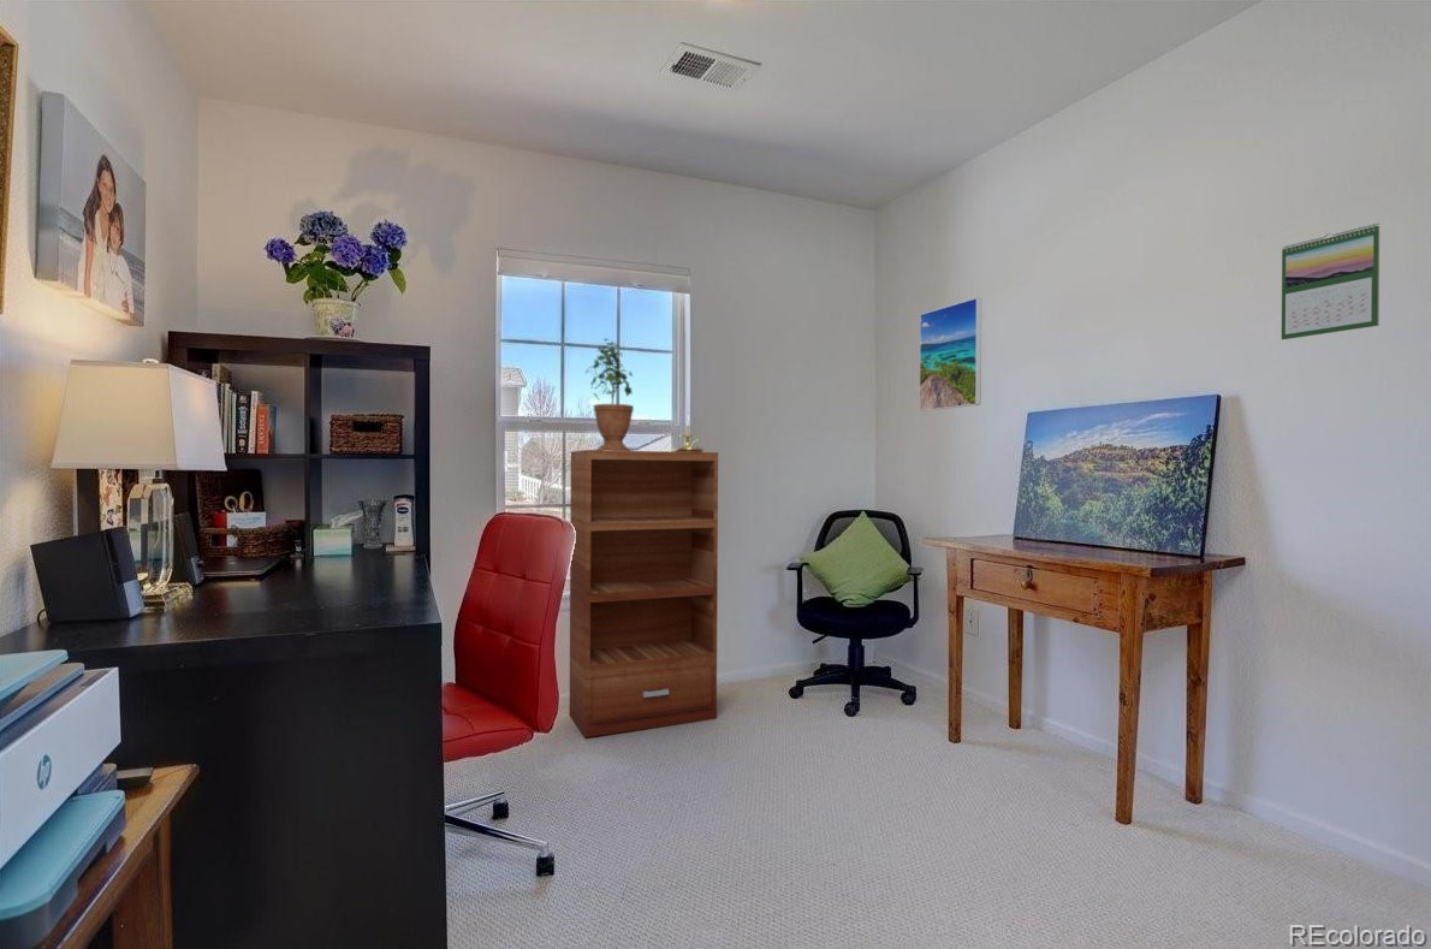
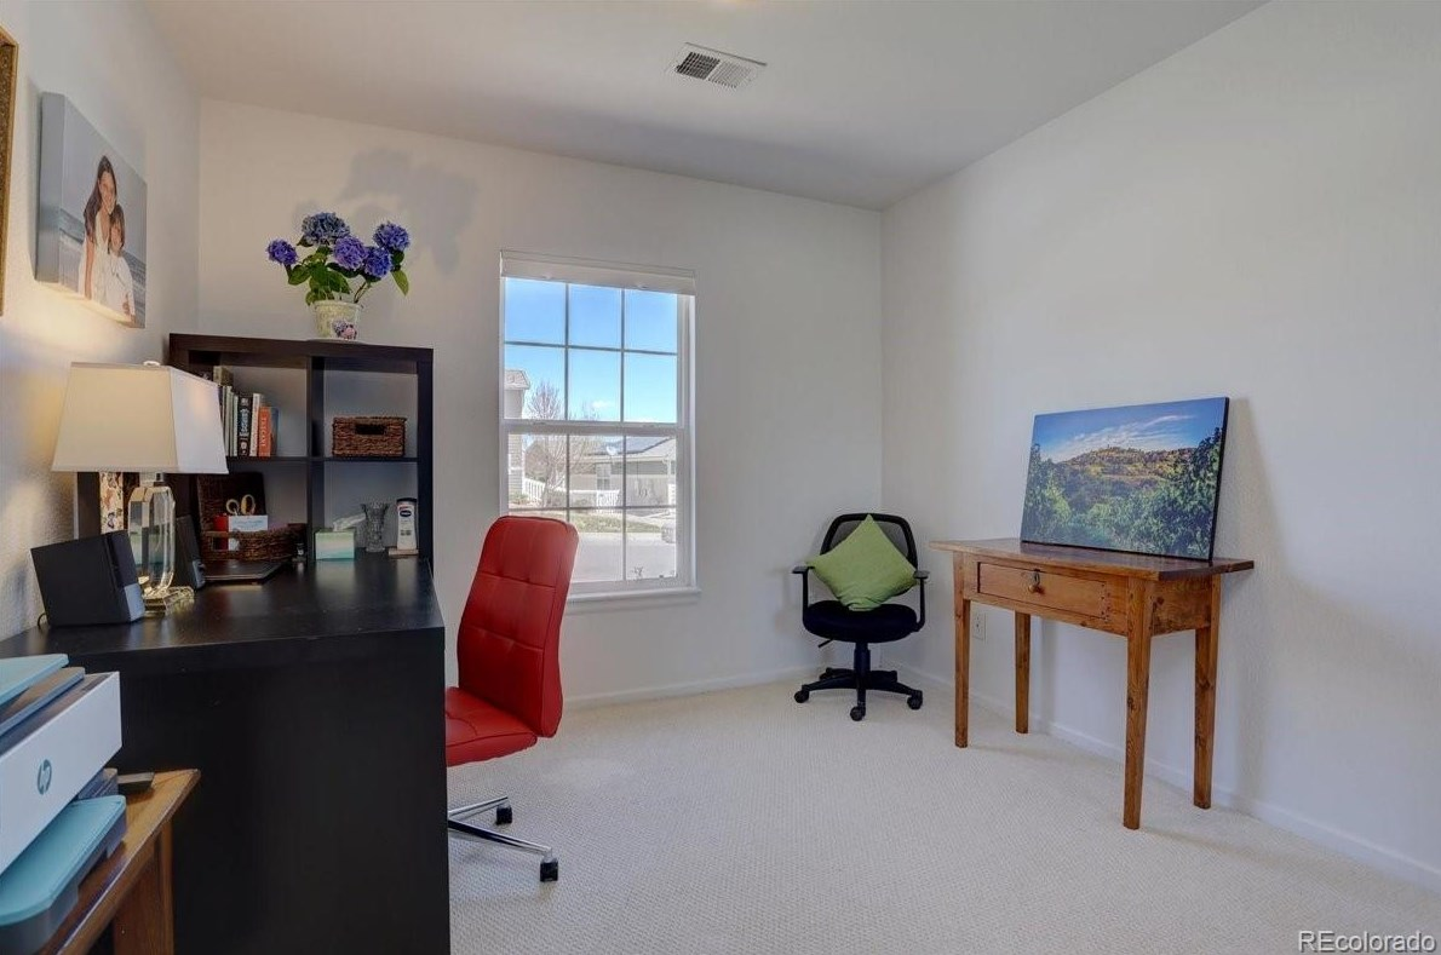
- calendar [1281,223,1380,340]
- bookshelf [568,449,719,739]
- potted plant [584,337,635,451]
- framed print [919,297,982,413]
- candle holder [670,415,705,452]
